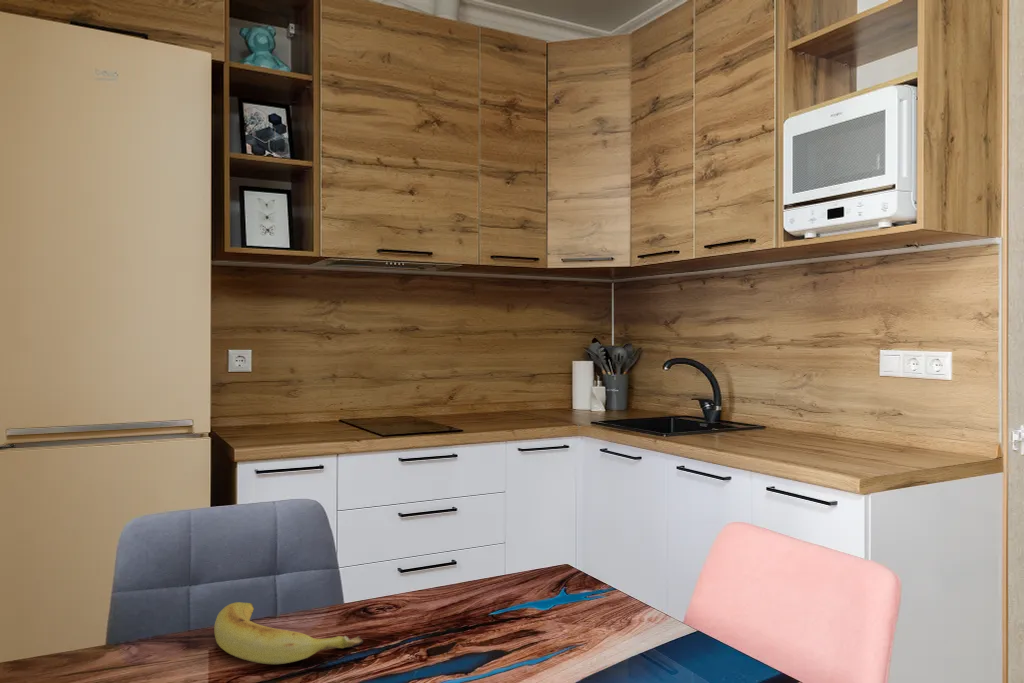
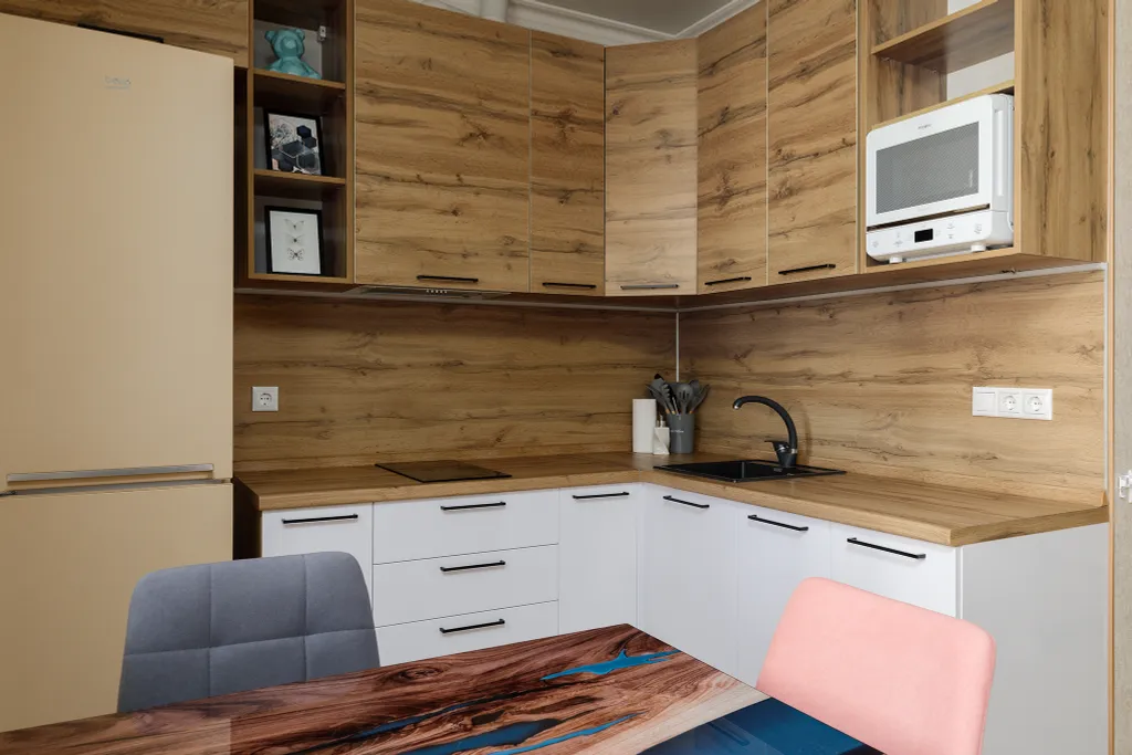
- banana [213,601,364,665]
